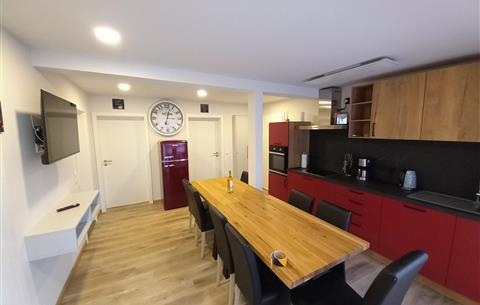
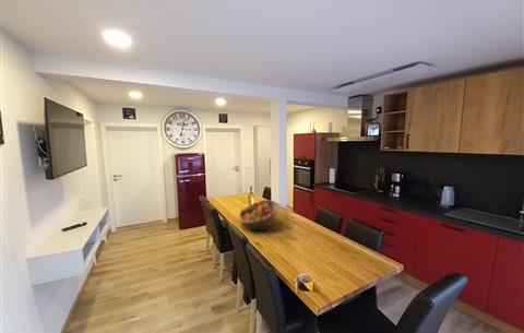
+ fruit basket [238,199,281,231]
